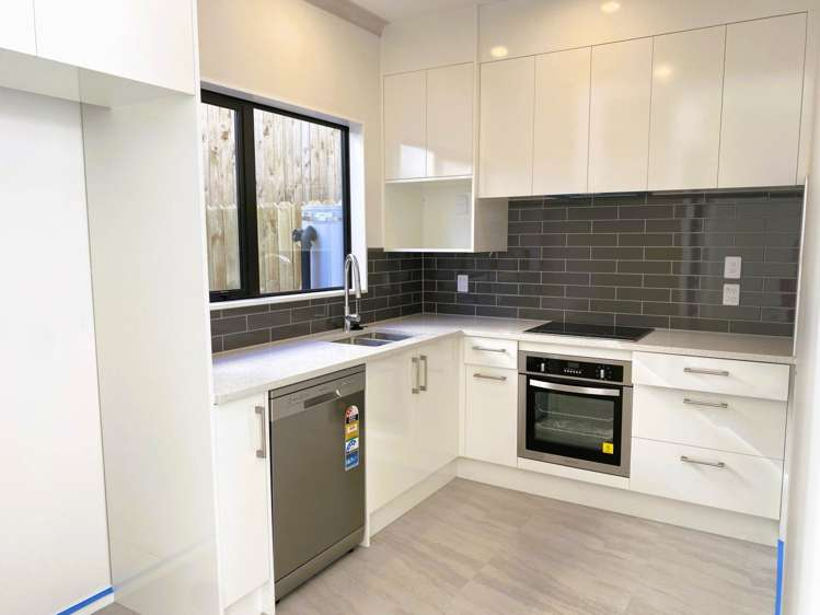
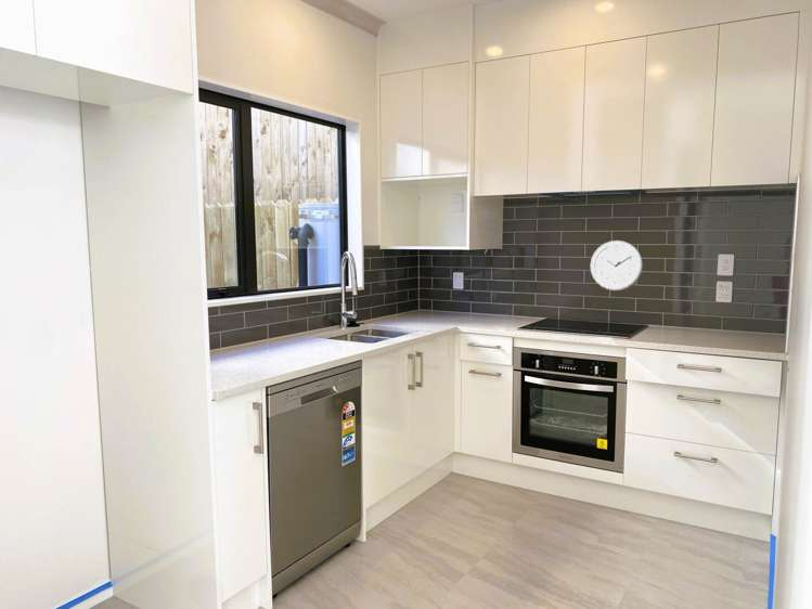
+ wall clock [590,239,644,291]
